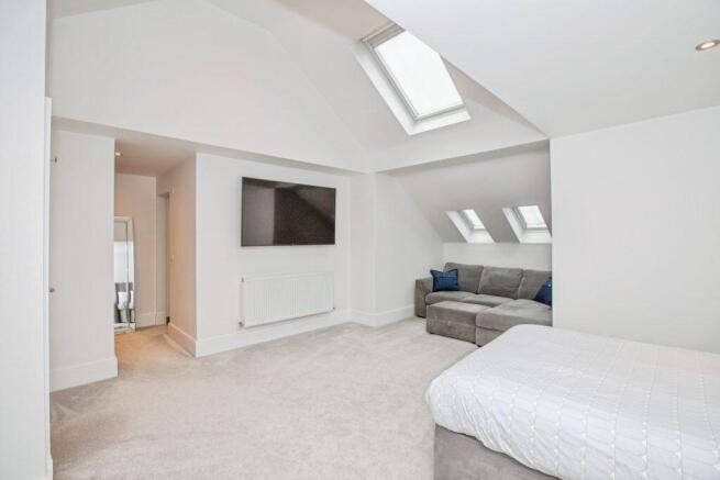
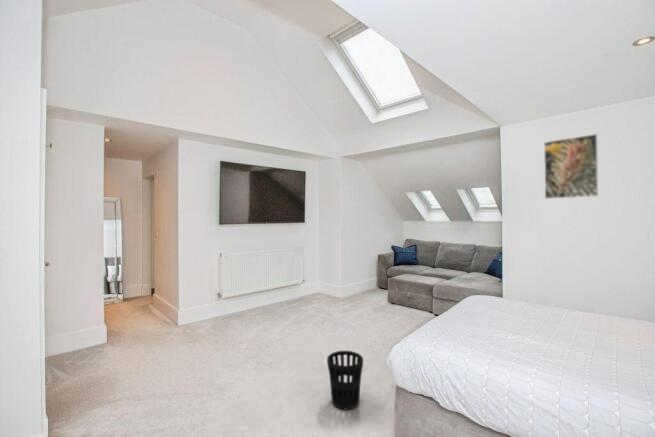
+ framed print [543,133,599,200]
+ wastebasket [326,350,364,411]
